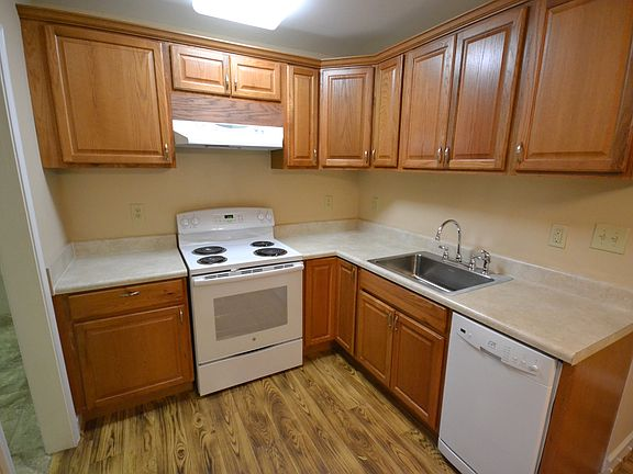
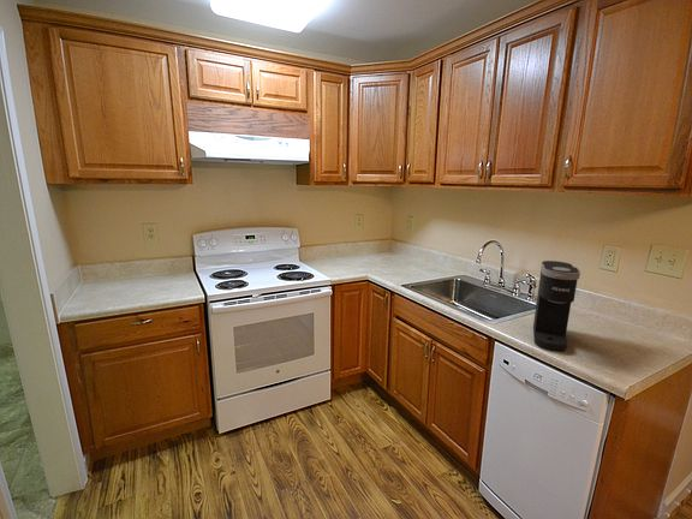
+ coffee maker [532,260,581,353]
